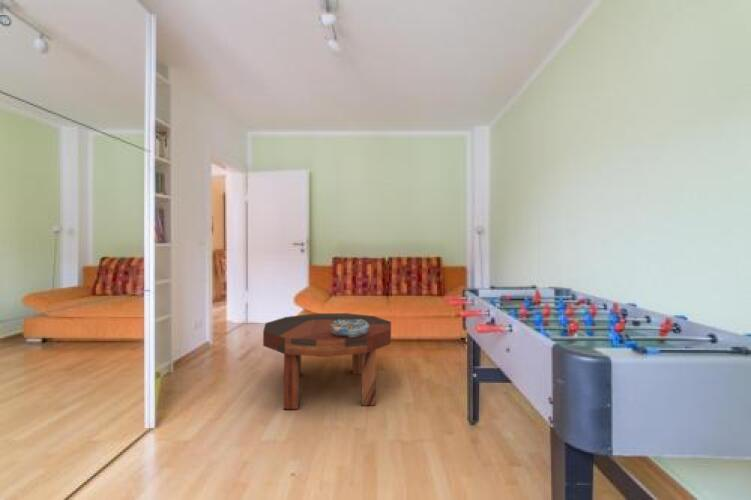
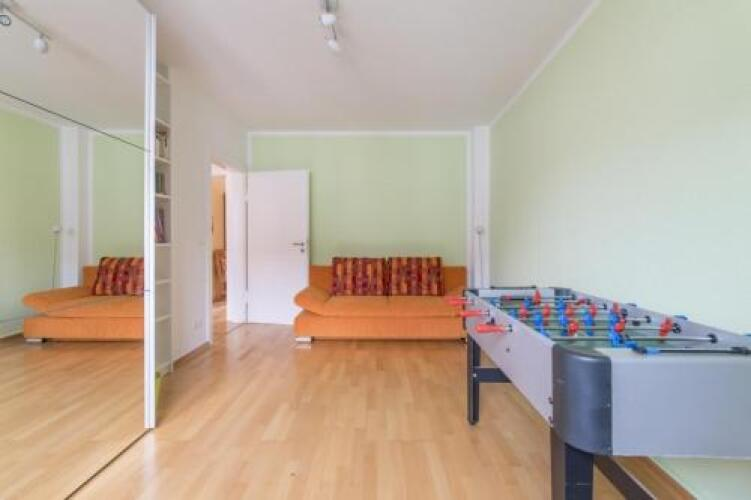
- coffee table [262,312,392,410]
- decorative bowl [330,319,369,337]
